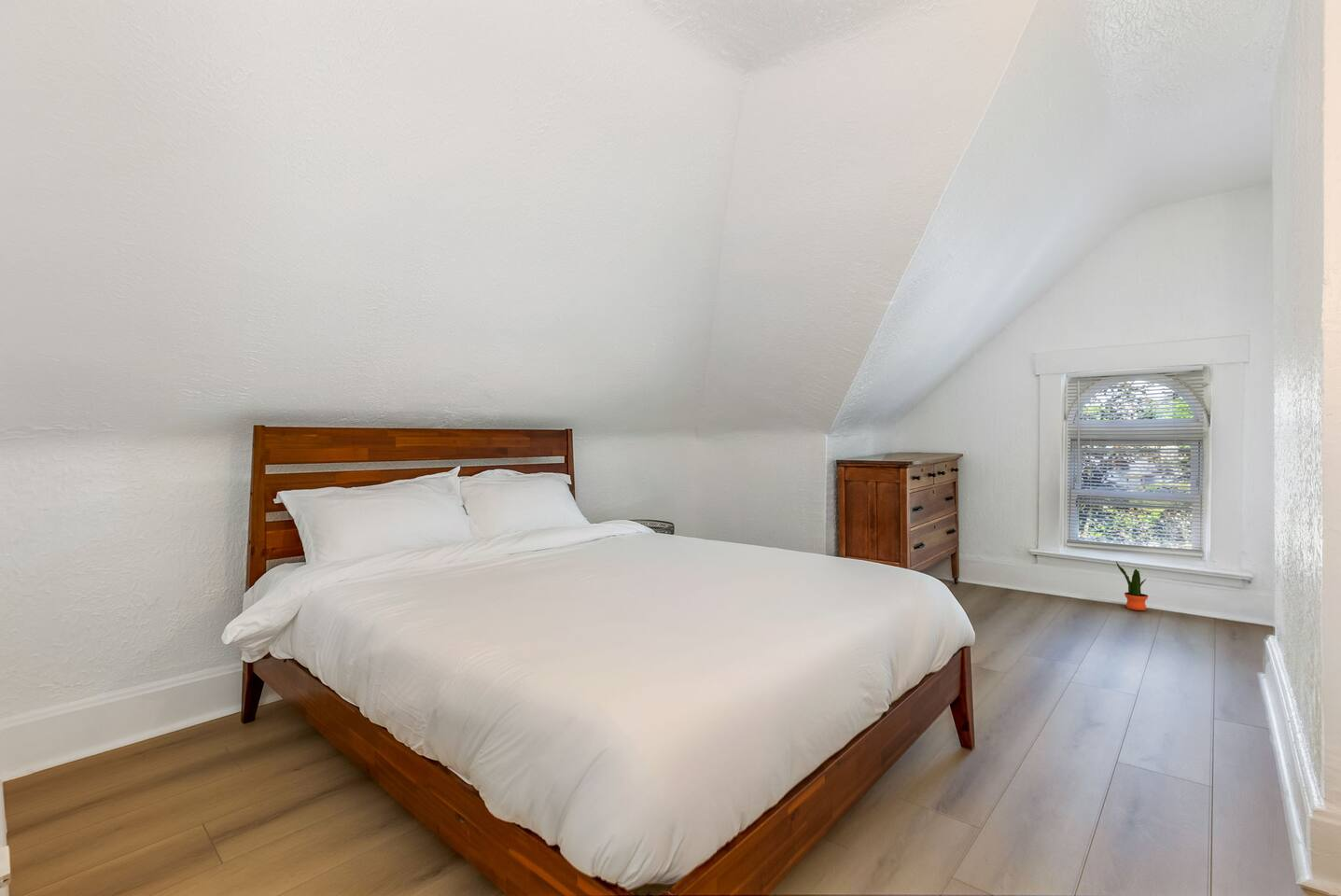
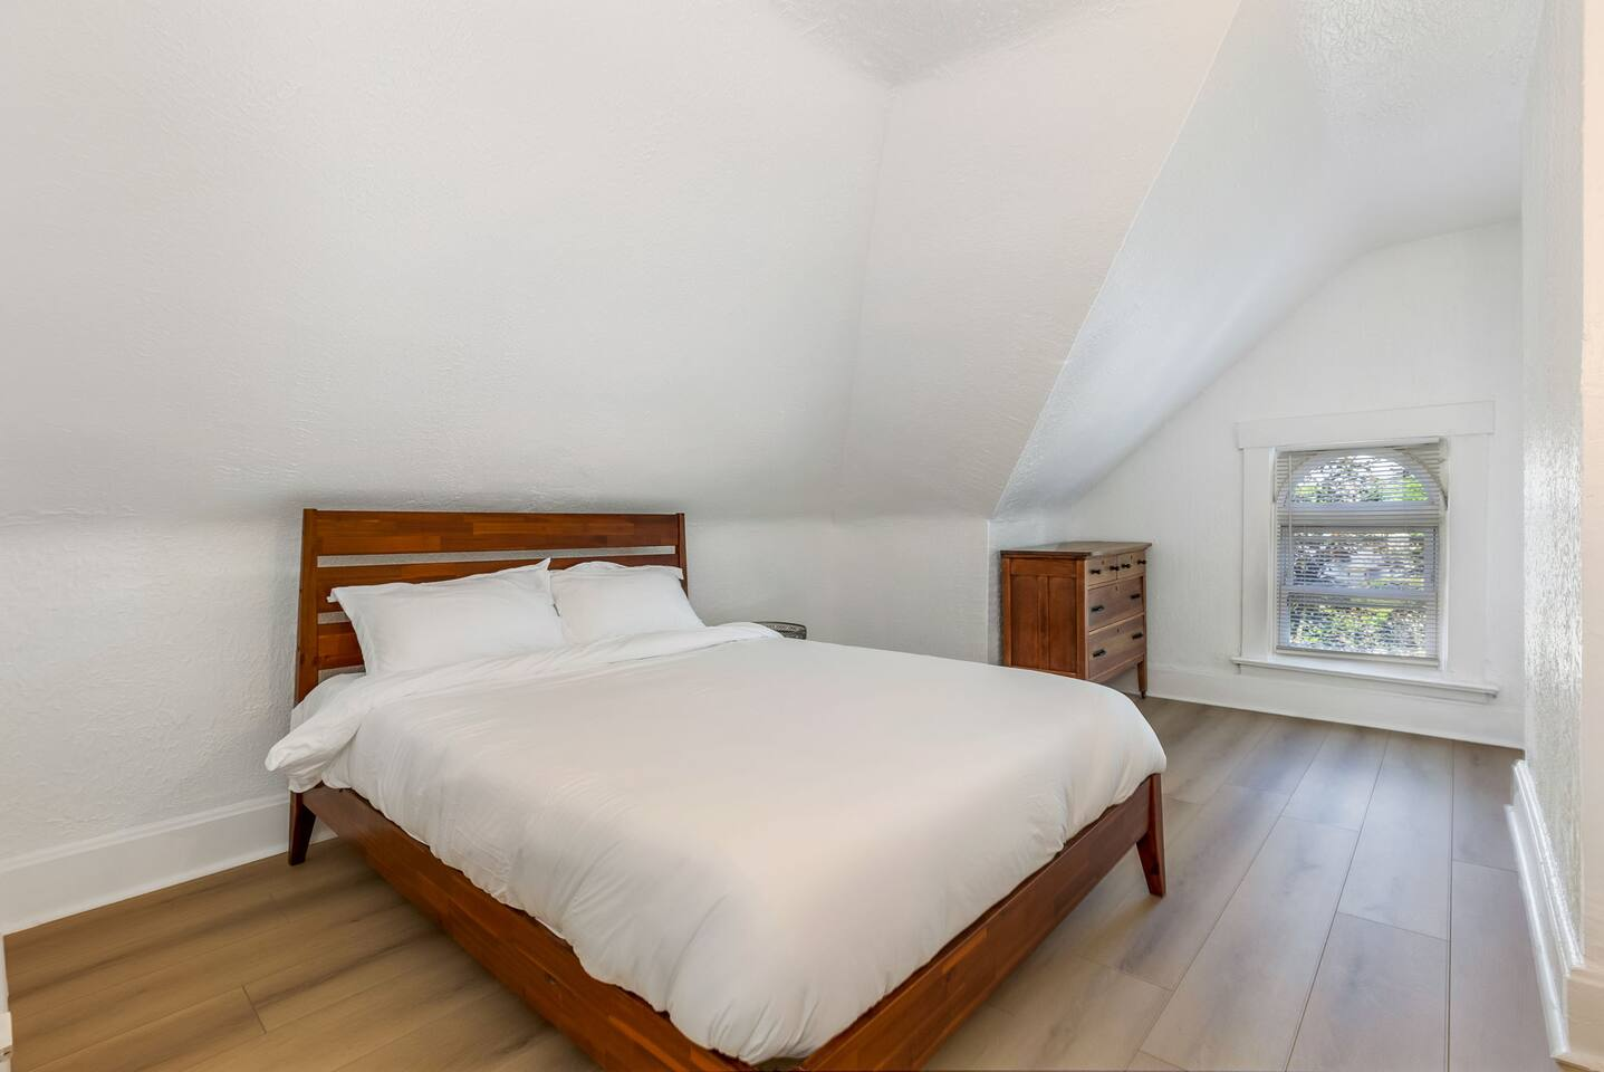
- potted plant [1115,561,1149,611]
